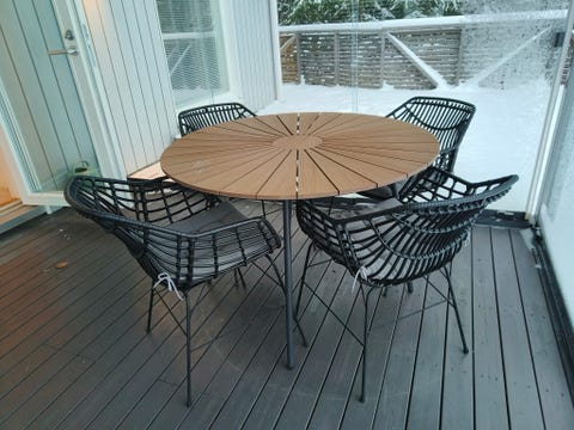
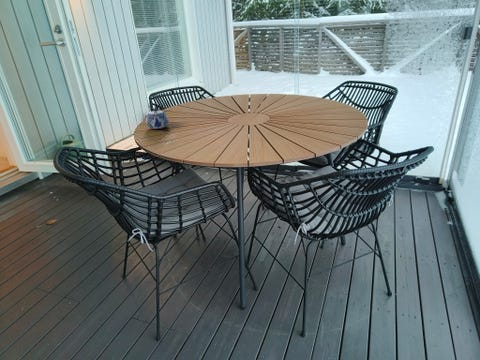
+ teapot [145,107,170,130]
